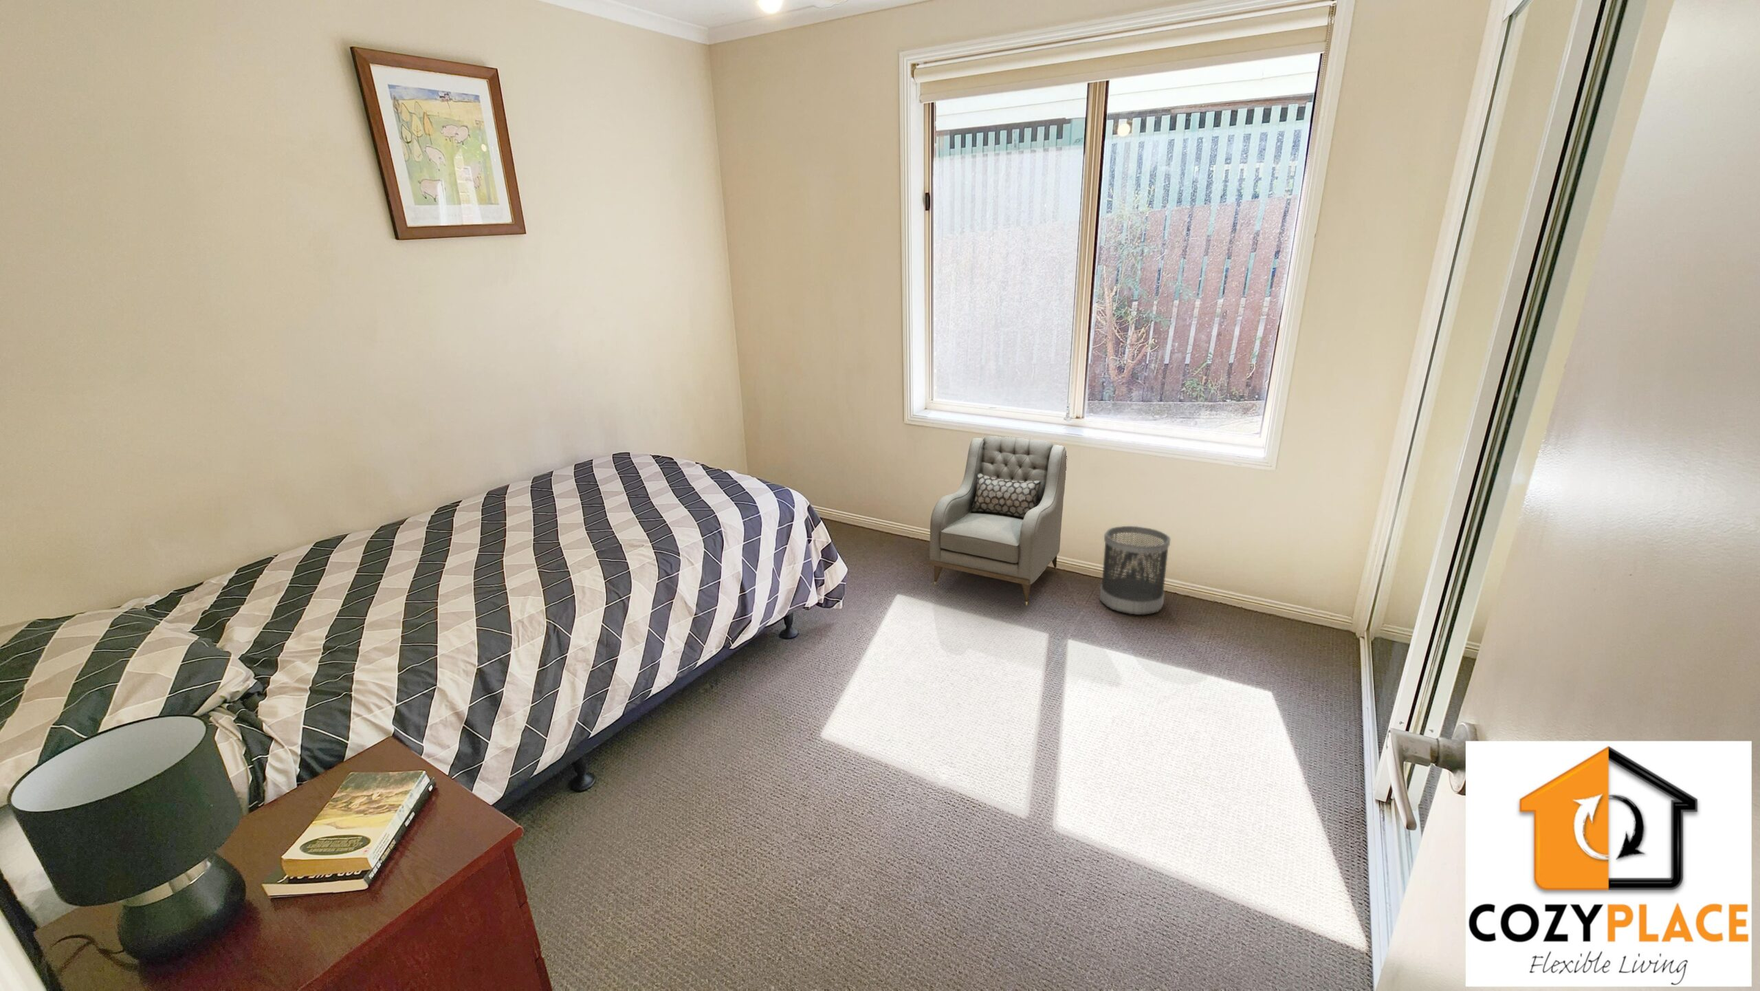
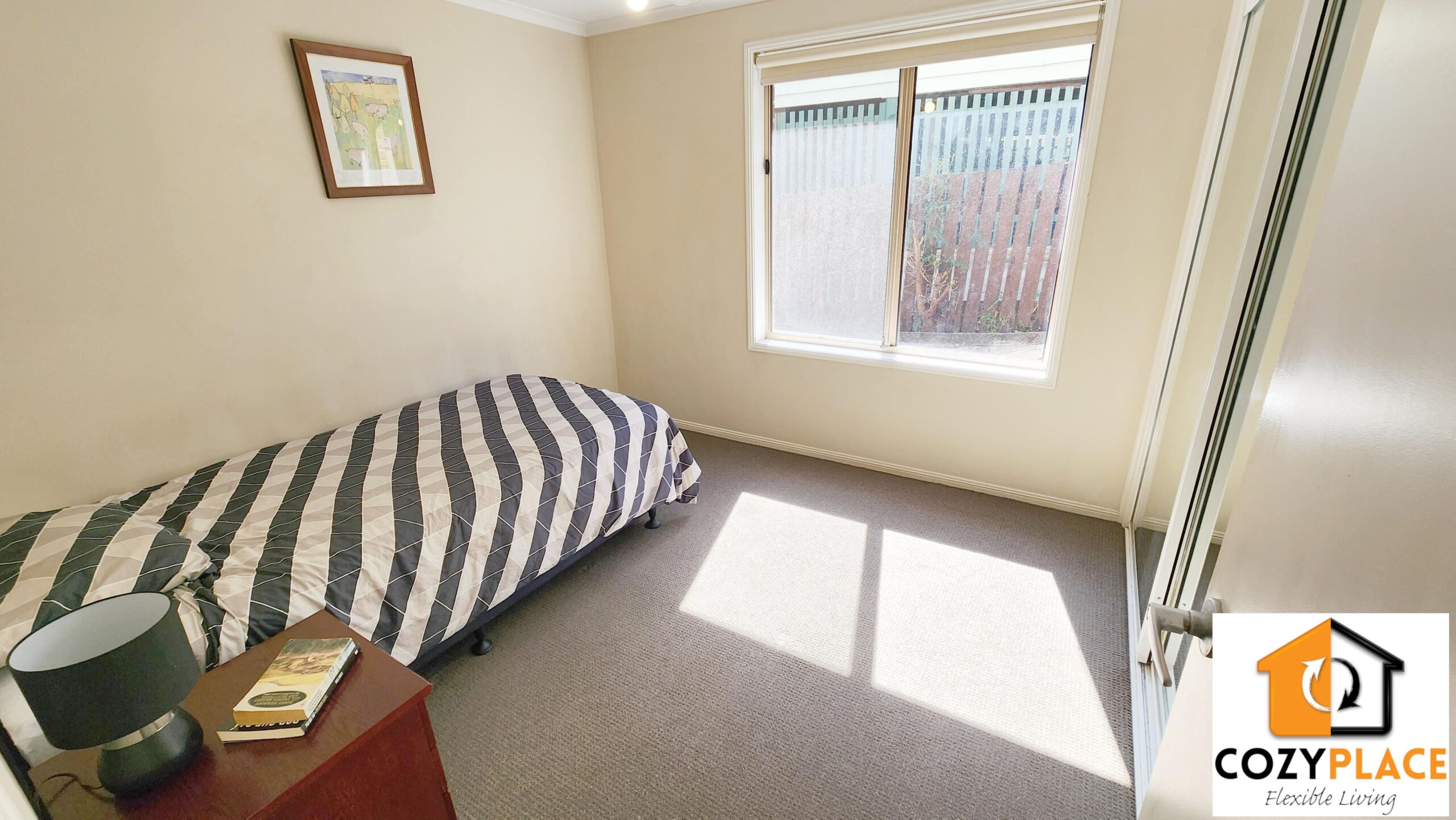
- wastebasket [1099,526,1171,615]
- armchair [928,436,1067,607]
